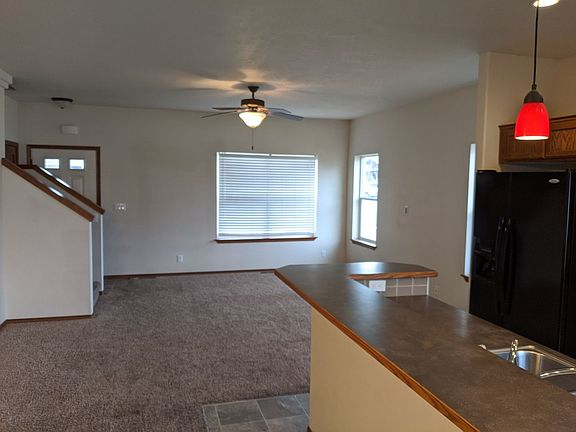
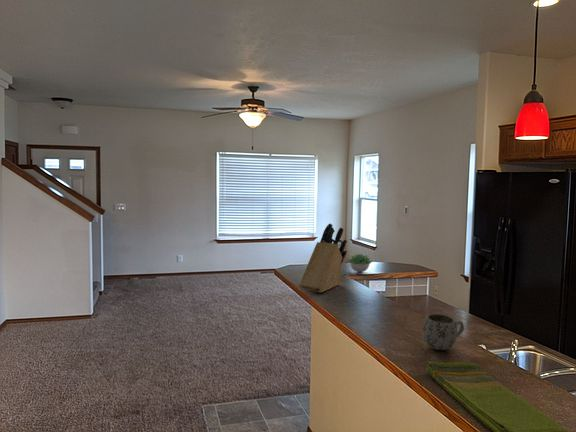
+ mug [421,313,465,351]
+ knife block [298,223,348,293]
+ succulent plant [346,253,374,273]
+ dish towel [425,361,569,432]
